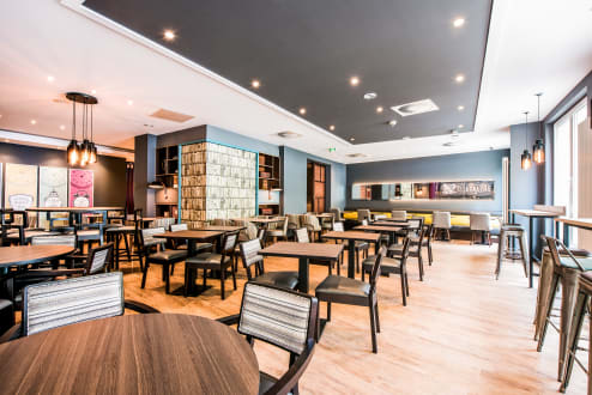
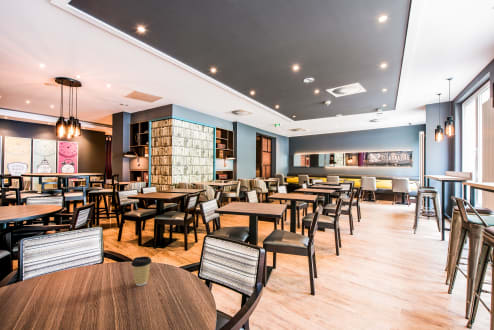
+ coffee cup [130,255,153,287]
